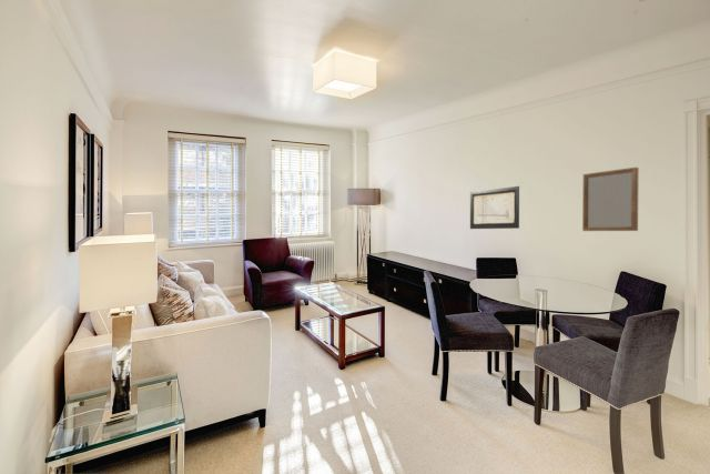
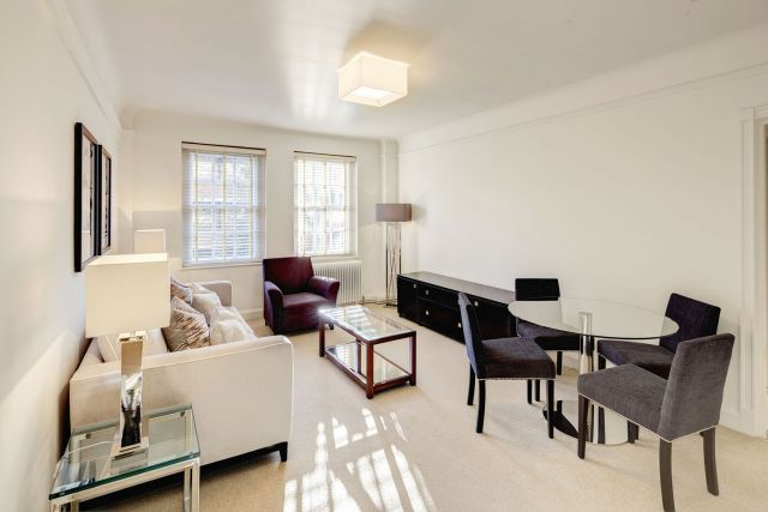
- wall art [469,185,520,230]
- home mirror [581,167,640,232]
